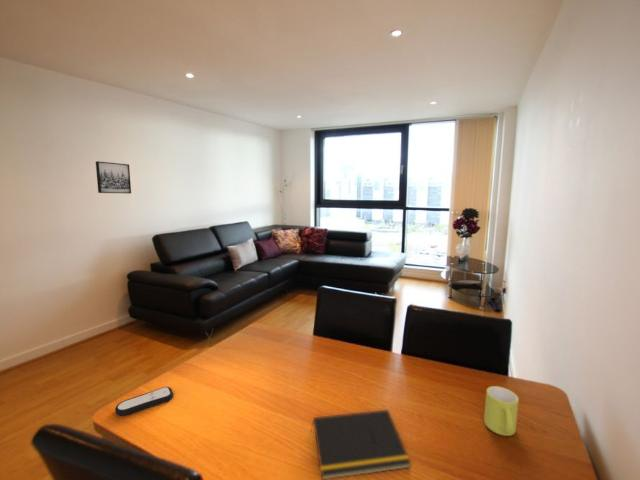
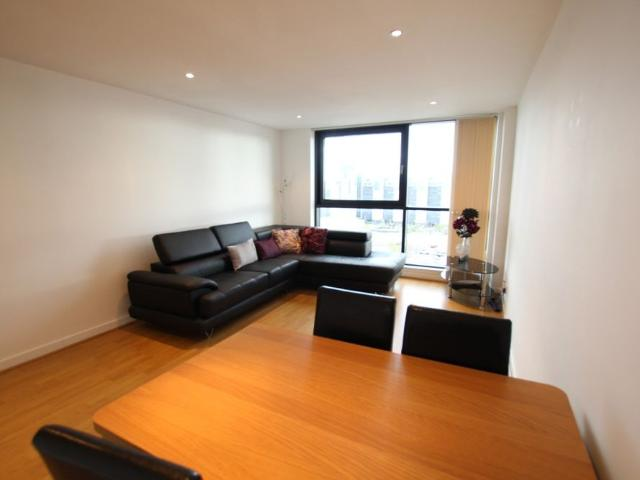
- notepad [310,409,412,480]
- remote control [114,386,174,417]
- mug [483,385,520,437]
- wall art [95,160,132,194]
